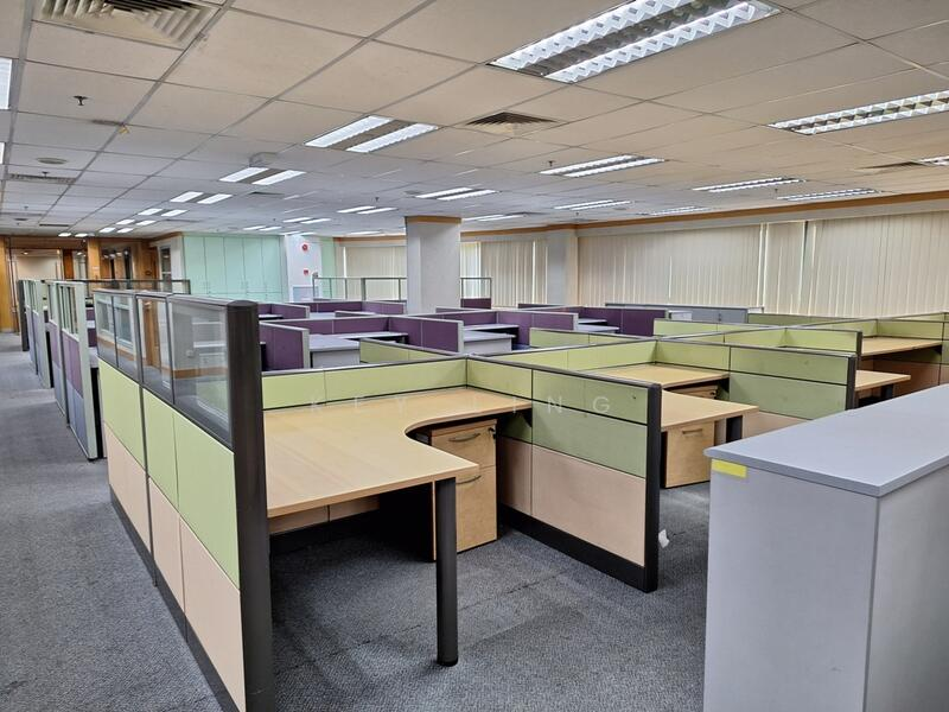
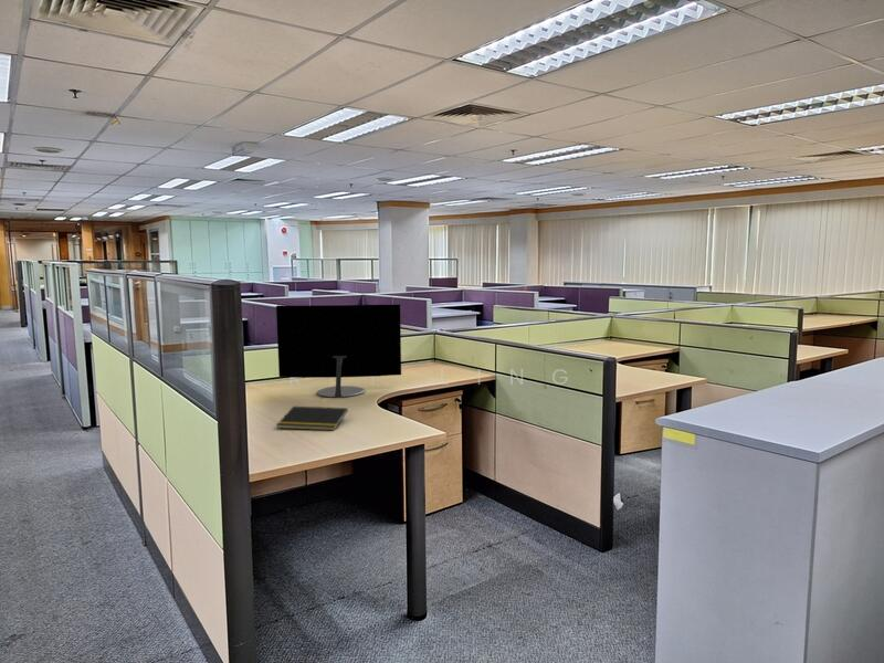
+ monitor [275,303,402,399]
+ notepad [275,406,349,431]
